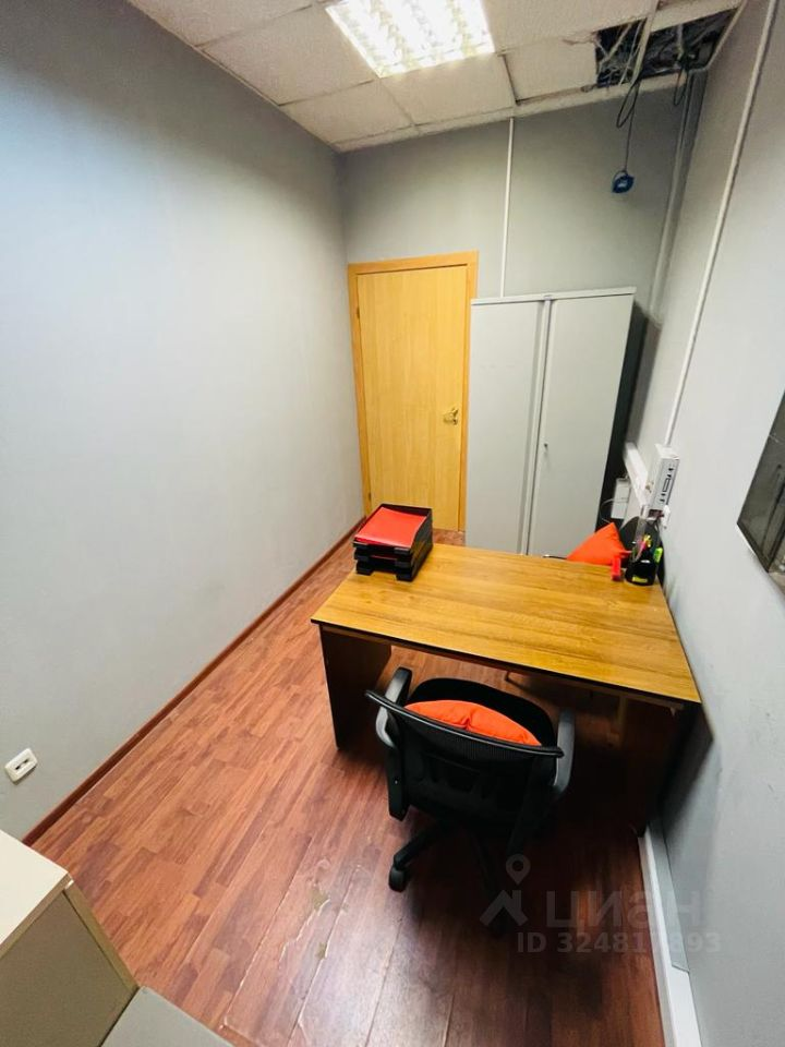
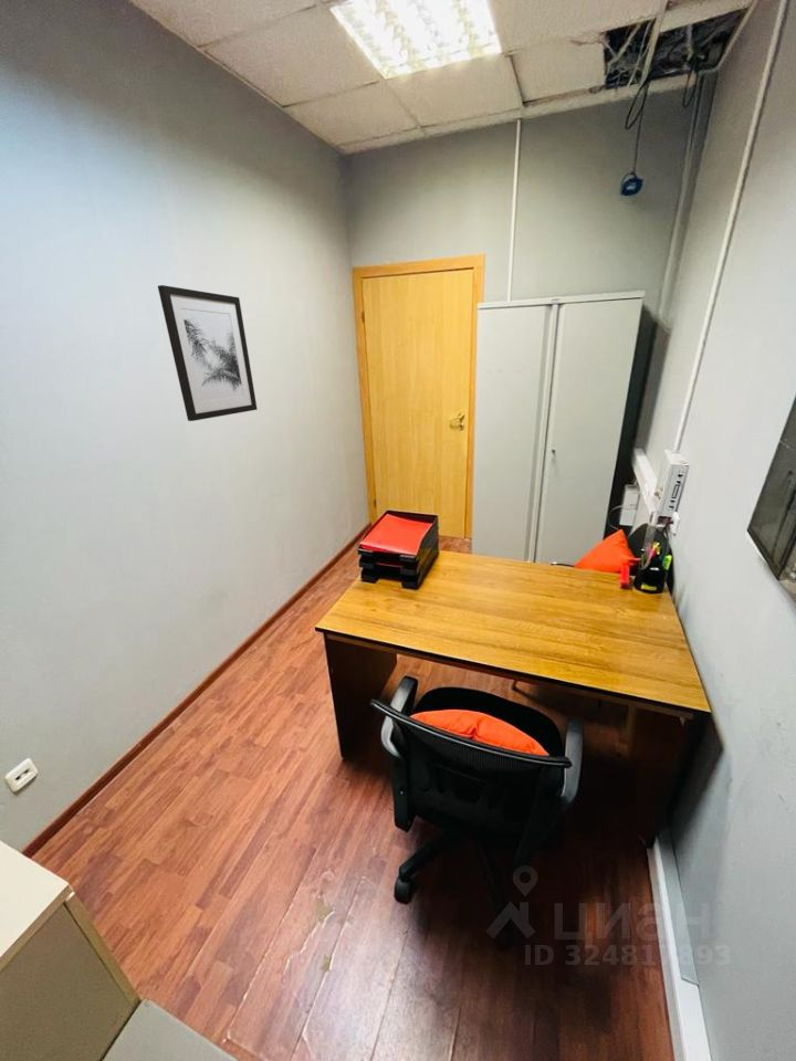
+ wall art [157,284,259,422]
